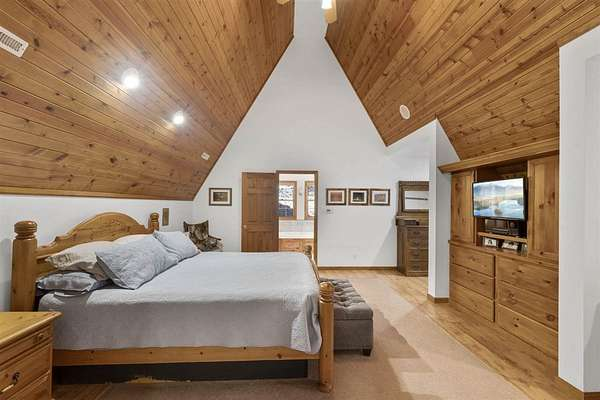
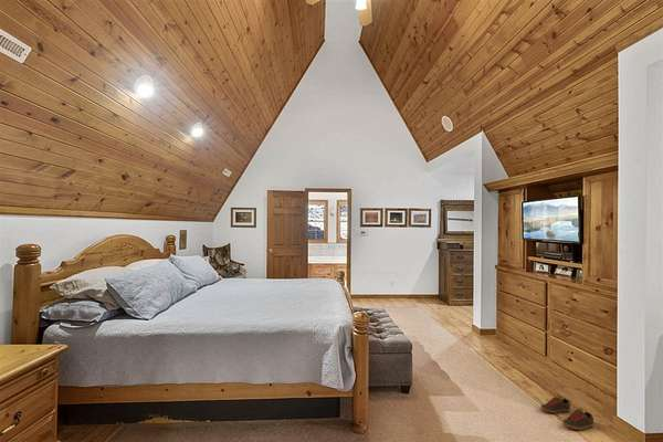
+ shoe [539,396,594,431]
